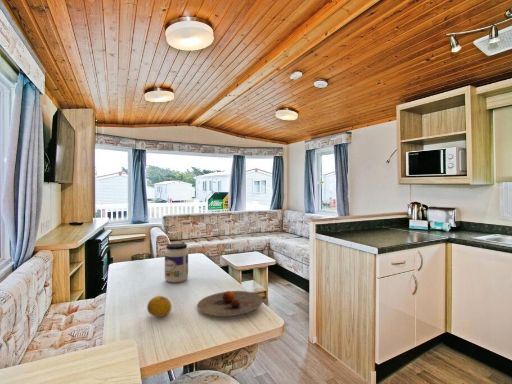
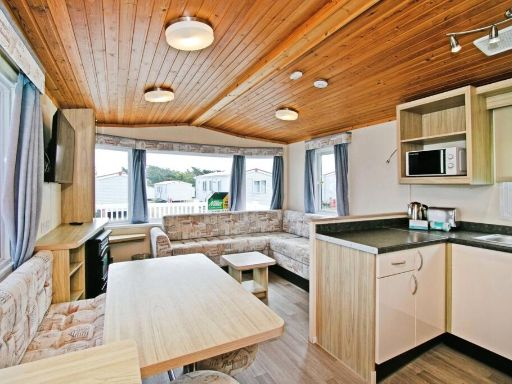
- fruit [146,295,172,318]
- plate [196,290,264,317]
- jar [164,242,189,284]
